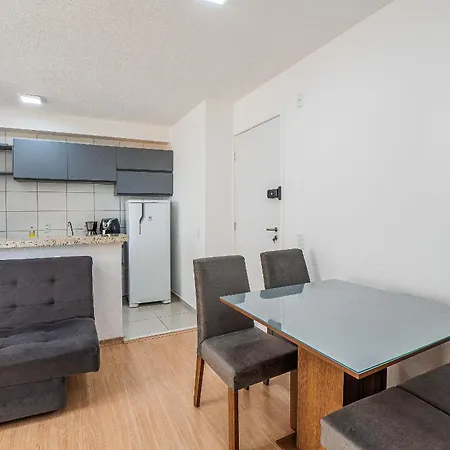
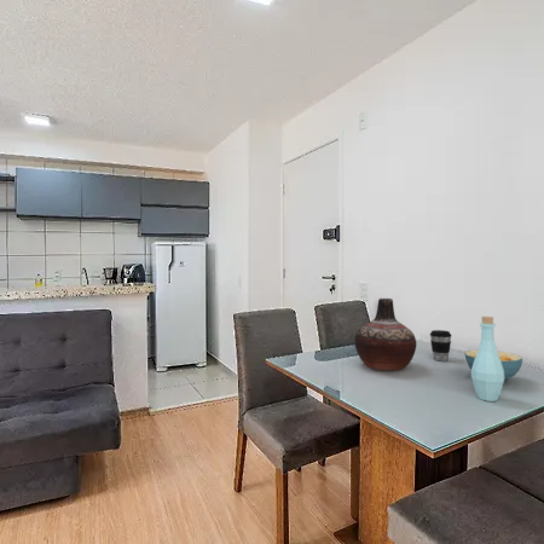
+ vase [353,297,417,372]
+ bottle [470,316,505,403]
+ cereal bowl [463,349,523,381]
+ coffee cup [429,329,452,363]
